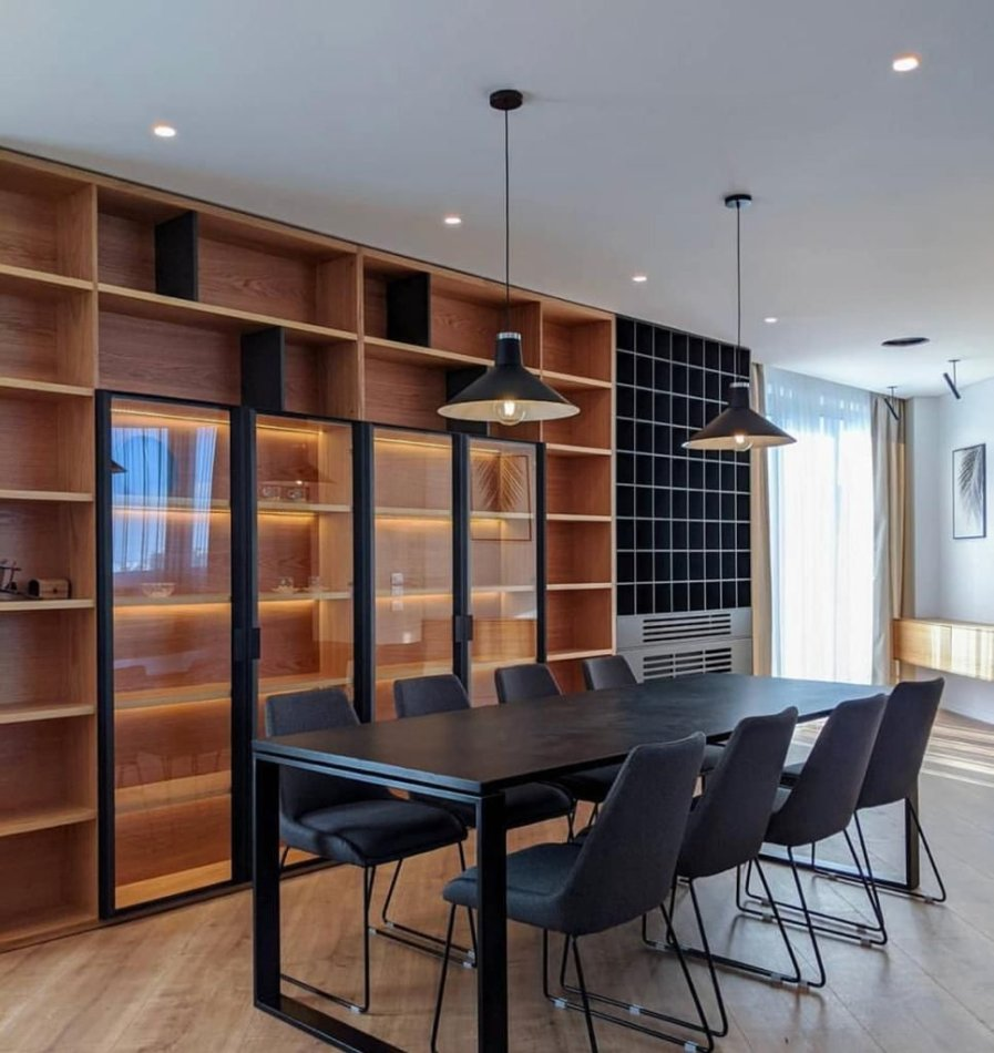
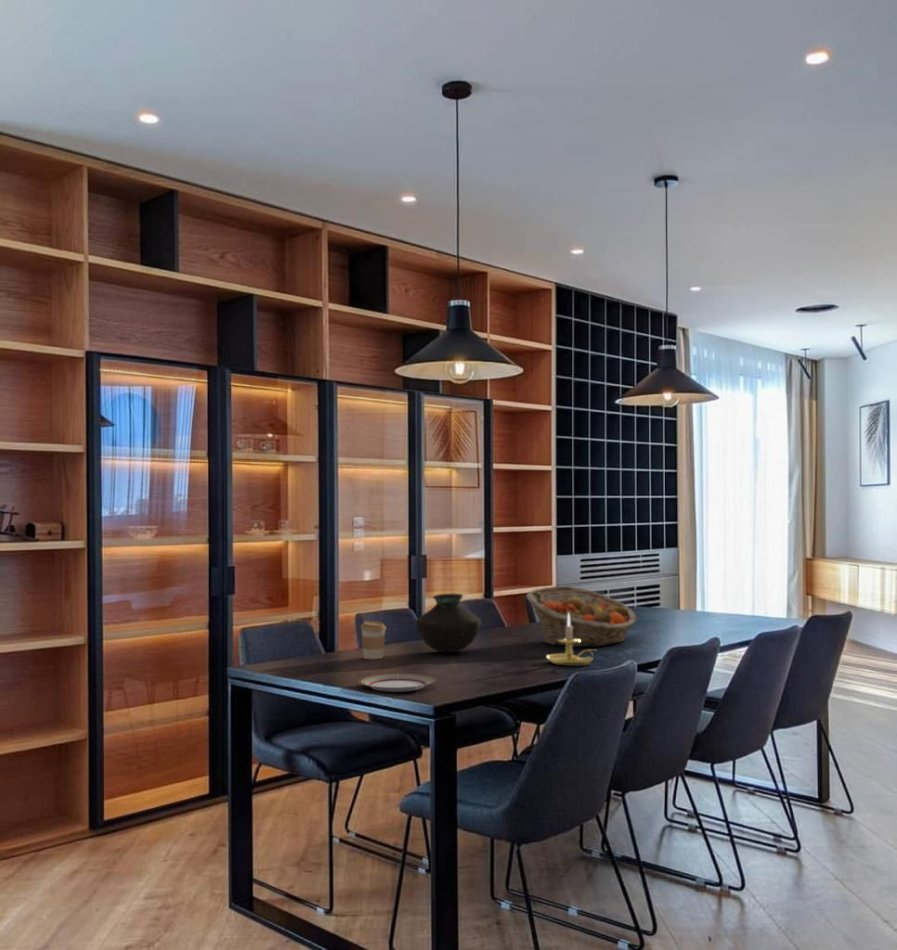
+ fruit basket [526,585,637,648]
+ candle holder [545,613,597,667]
+ coffee cup [360,620,387,660]
+ vase [414,592,482,653]
+ plate [358,672,437,693]
